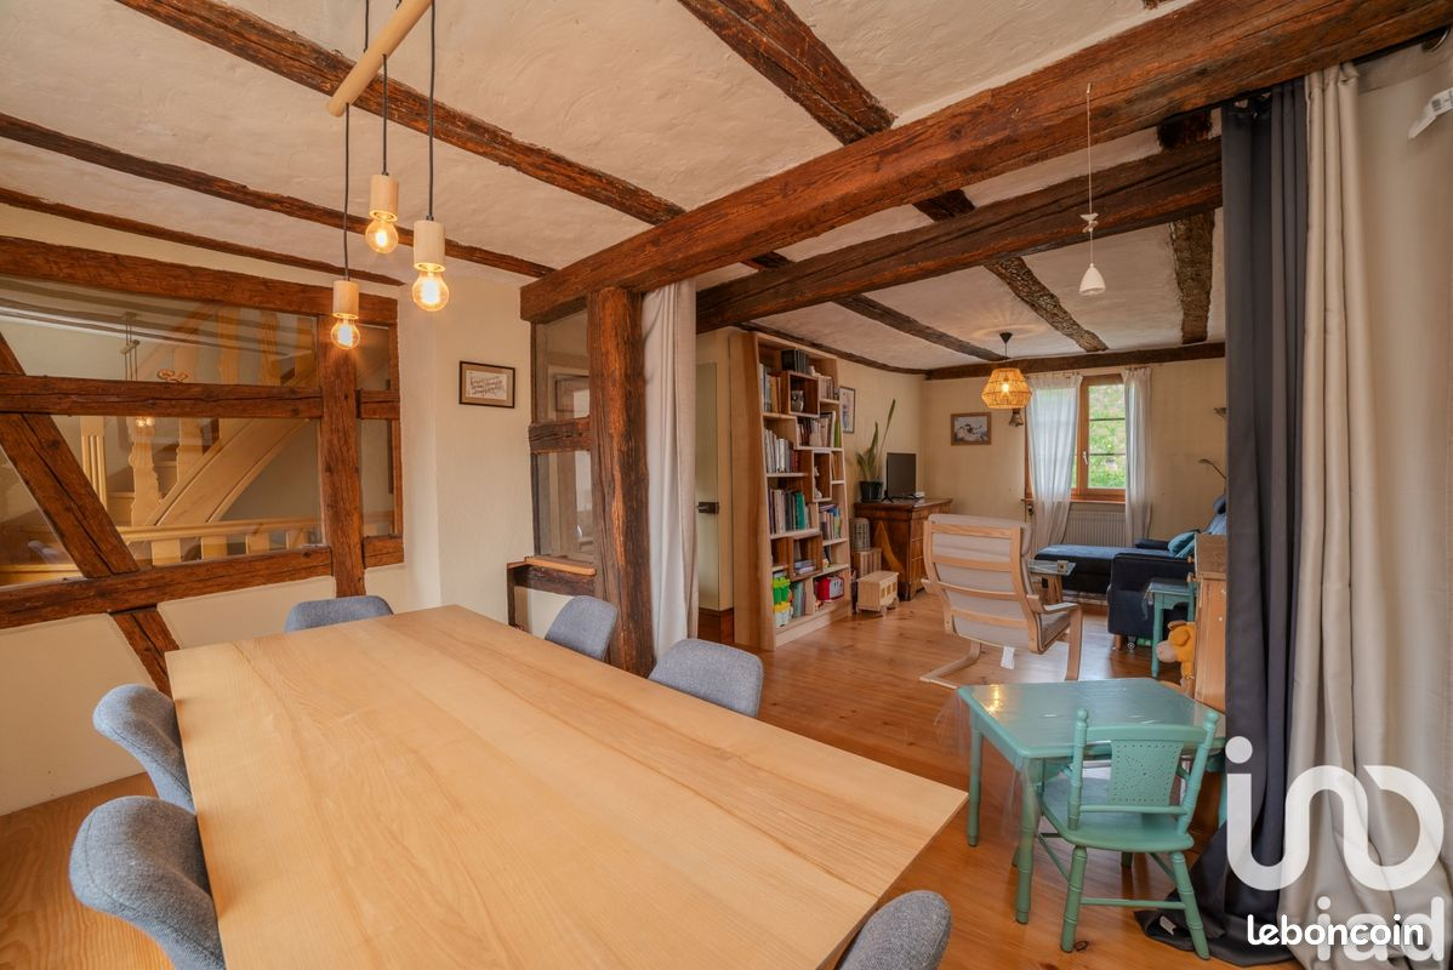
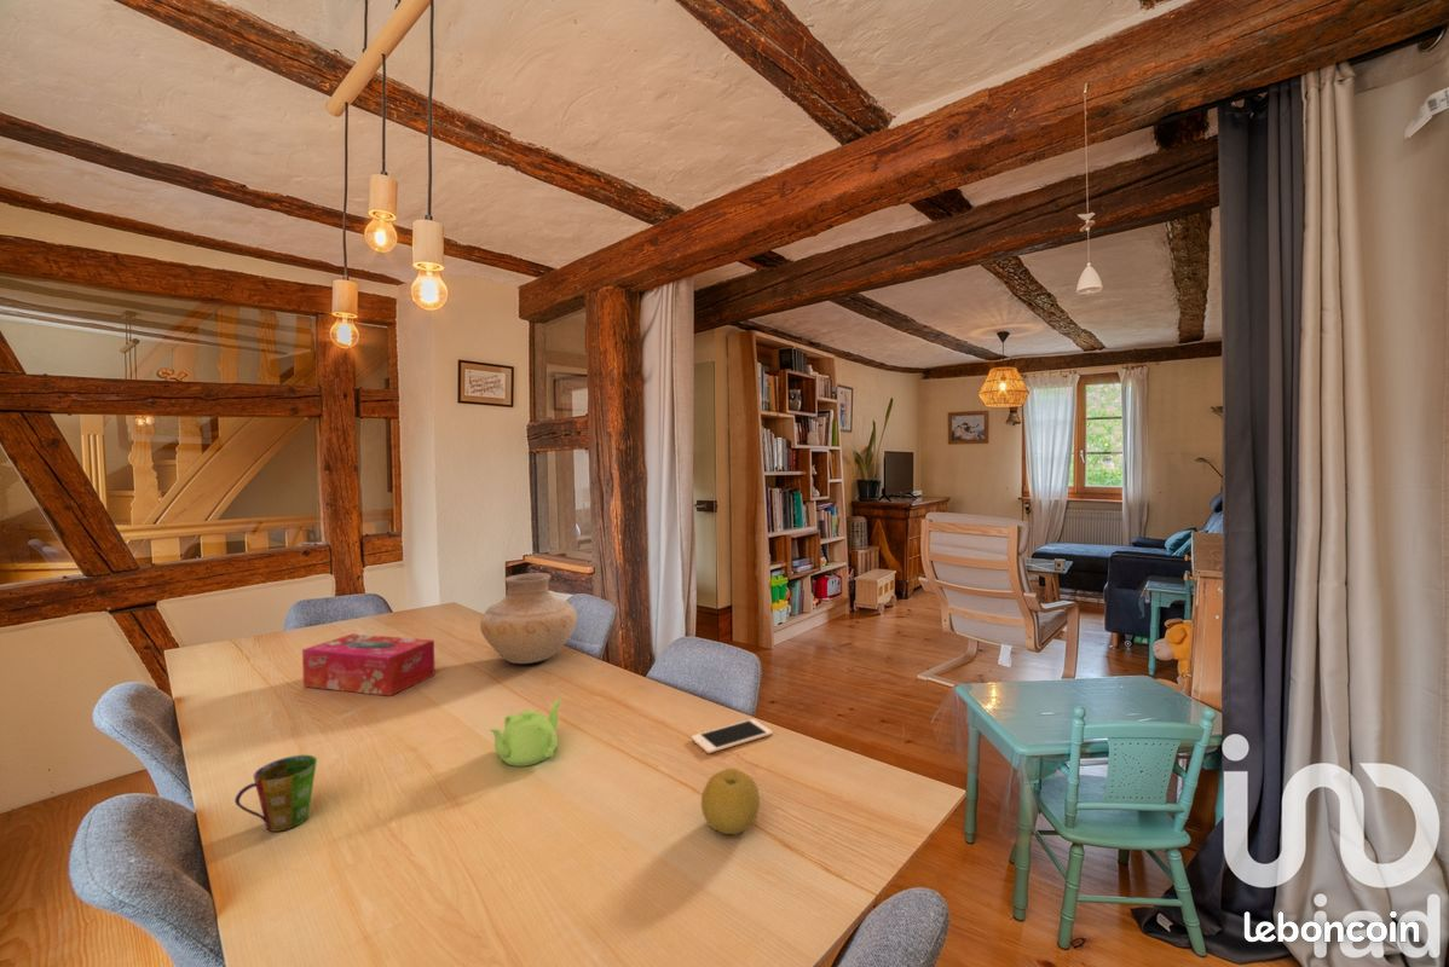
+ cell phone [691,718,774,754]
+ fruit [700,768,761,835]
+ tissue box [301,632,437,697]
+ cup [233,754,318,833]
+ teapot [487,697,564,768]
+ vase [479,572,578,665]
